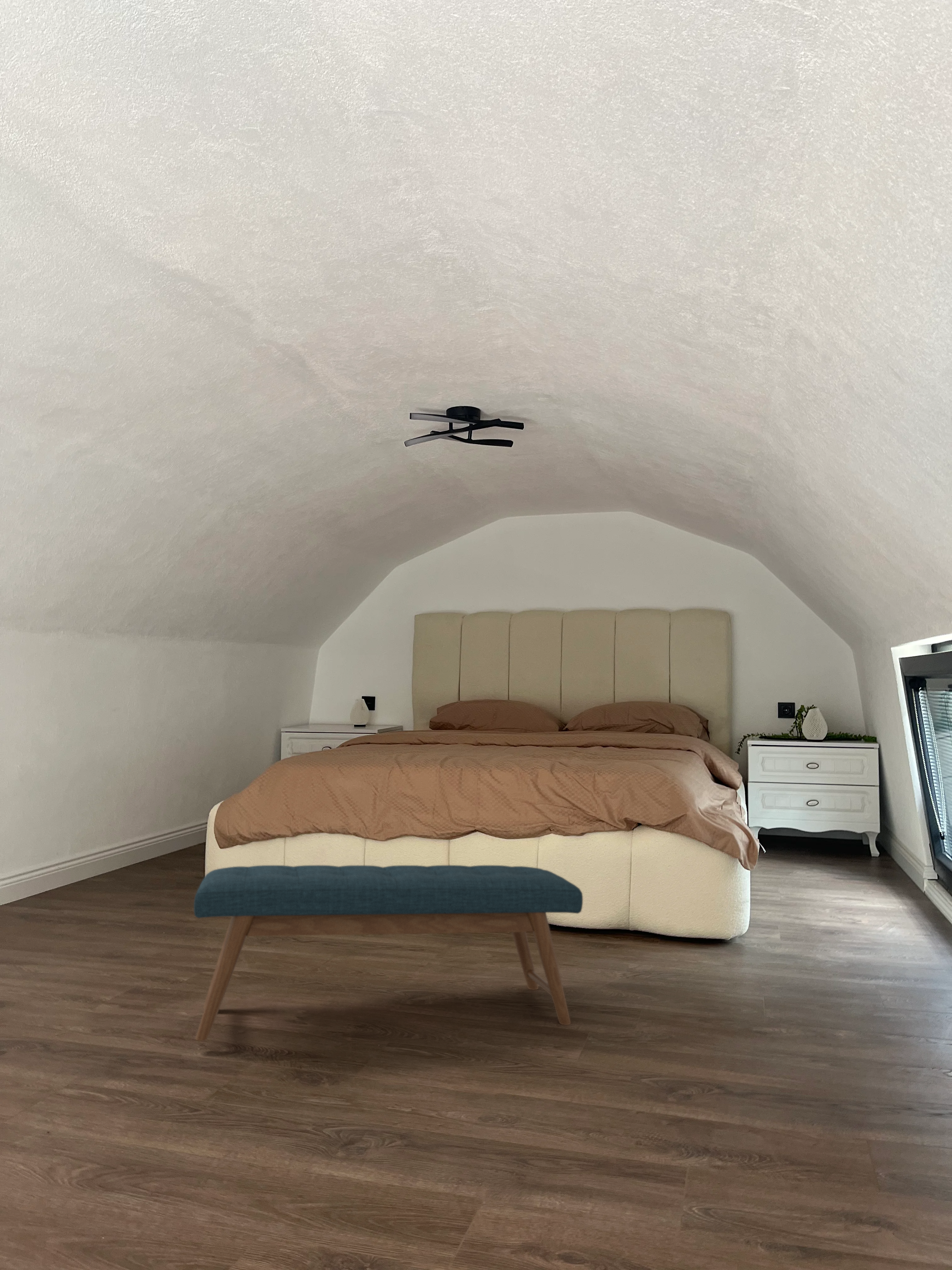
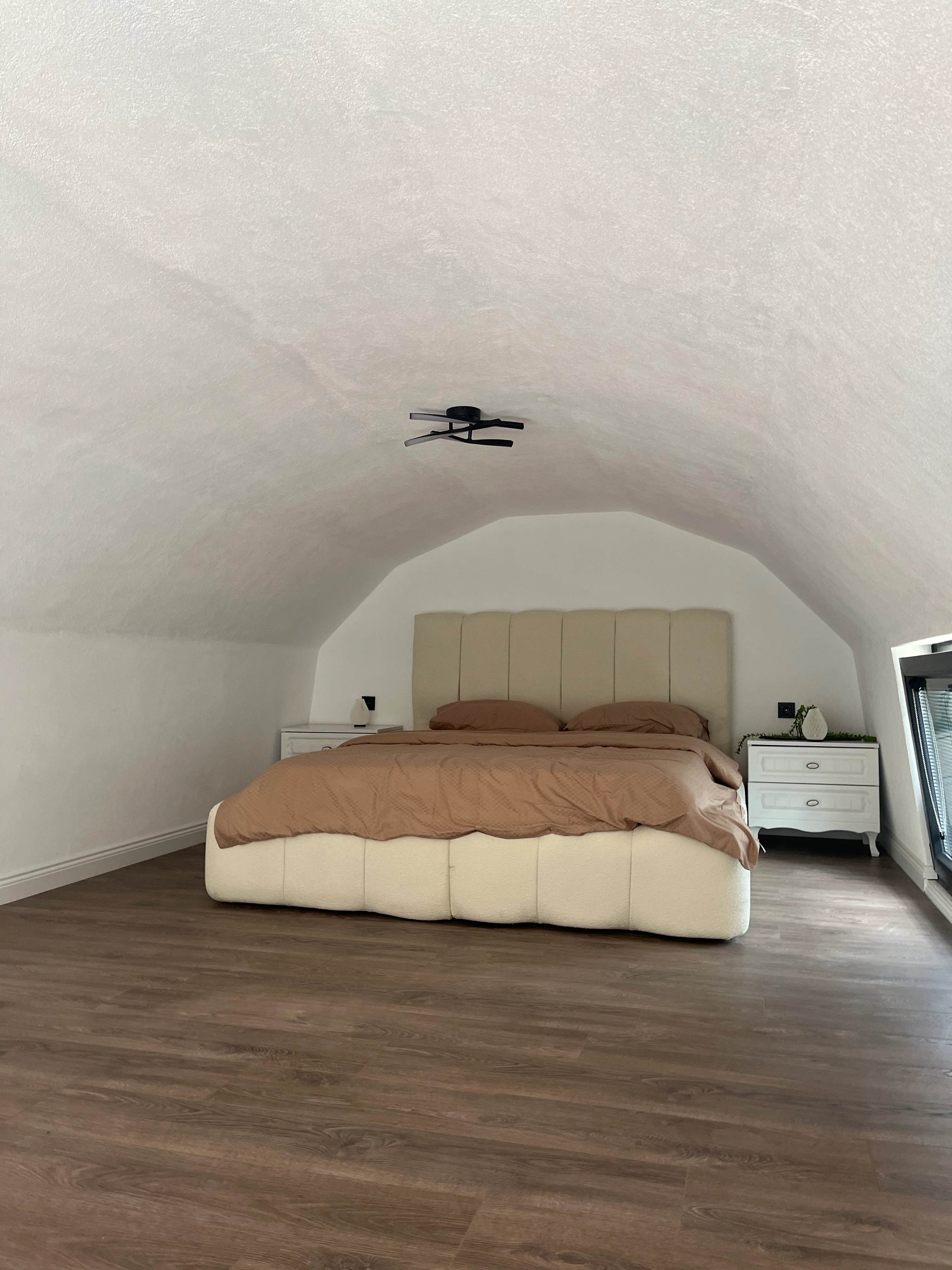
- bench [194,865,583,1041]
